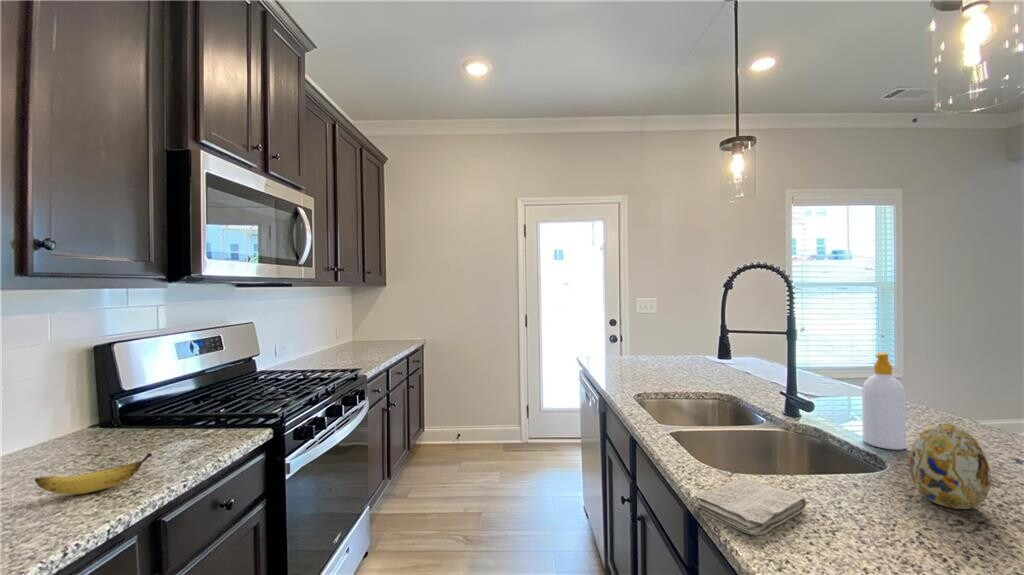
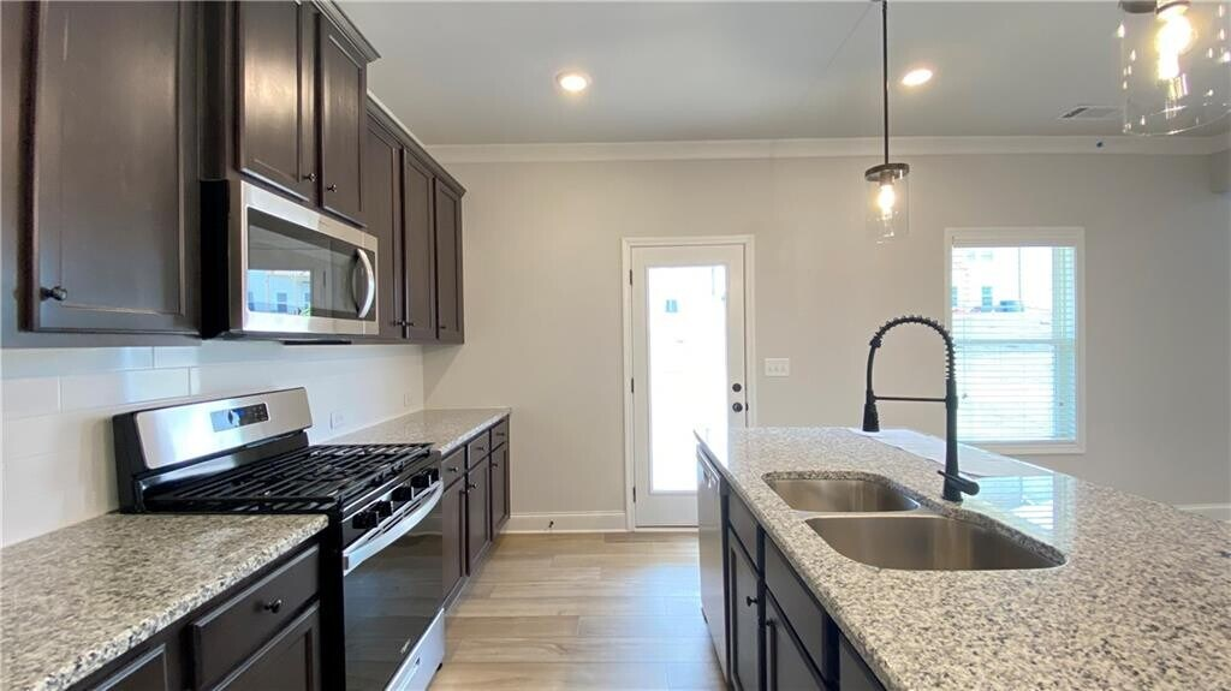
- banana [33,452,153,496]
- washcloth [694,477,807,536]
- soap bottle [861,352,907,451]
- decorative egg [908,422,992,510]
